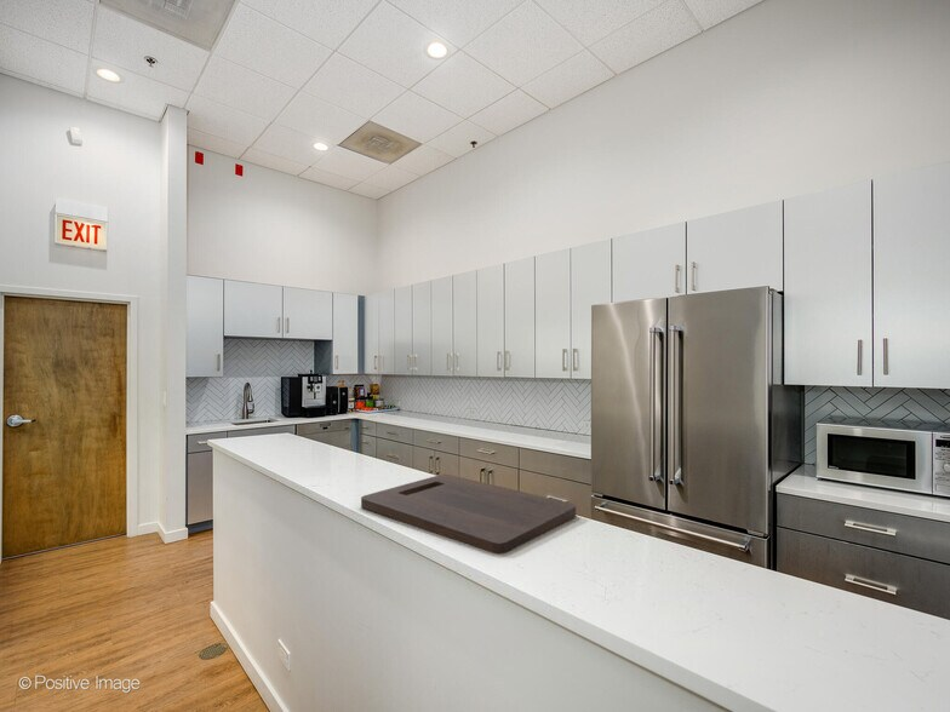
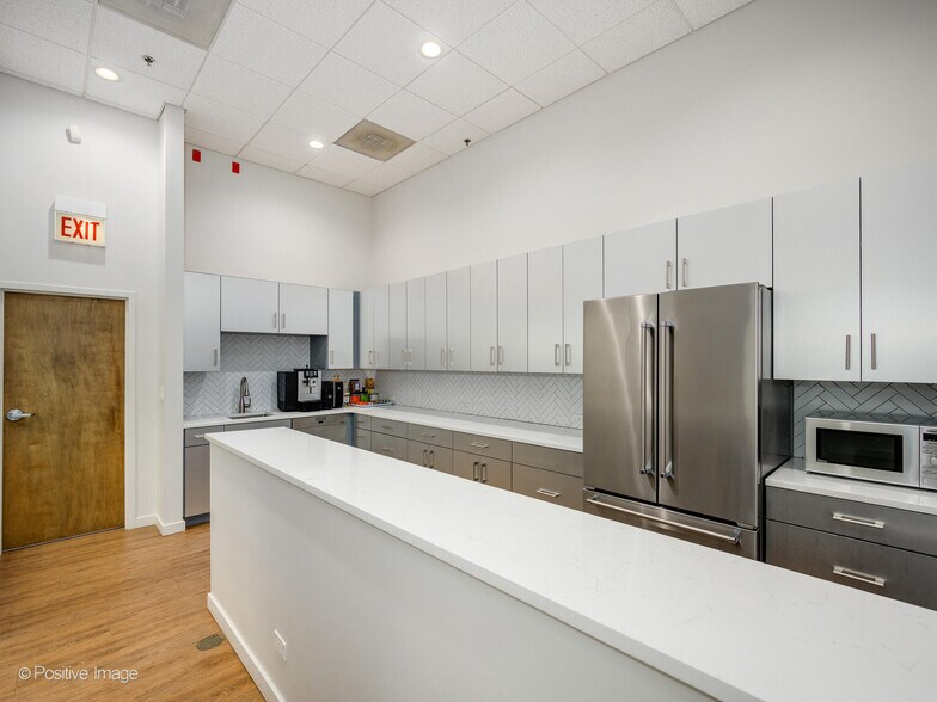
- cutting board [360,473,577,555]
